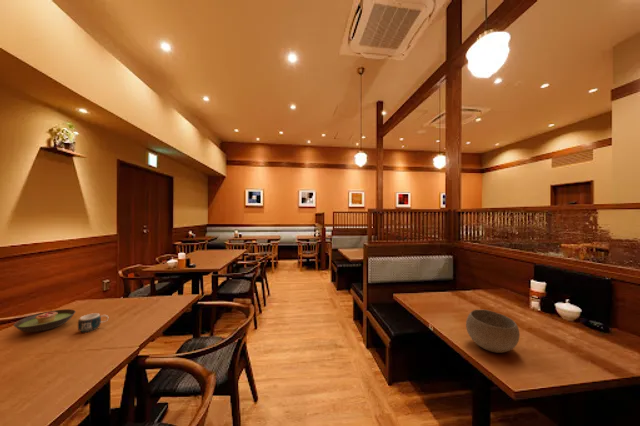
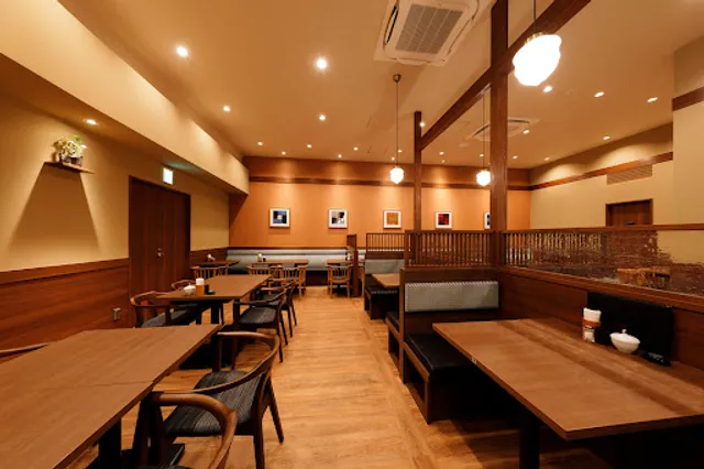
- soup bowl [13,308,77,333]
- bowl [465,308,521,354]
- mug [77,312,109,333]
